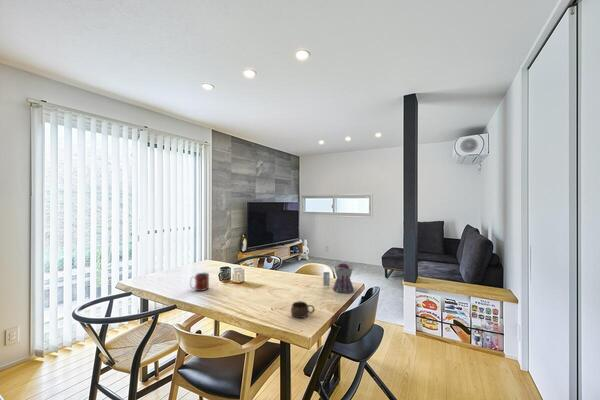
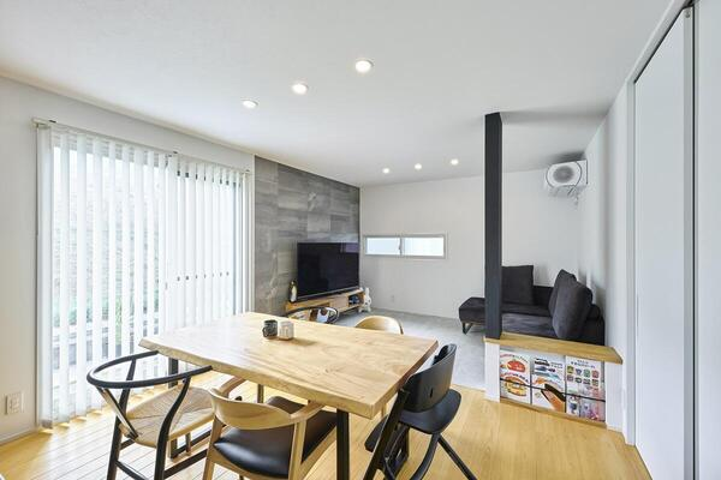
- mug [189,272,210,292]
- cup [290,300,316,319]
- teapot [322,262,356,294]
